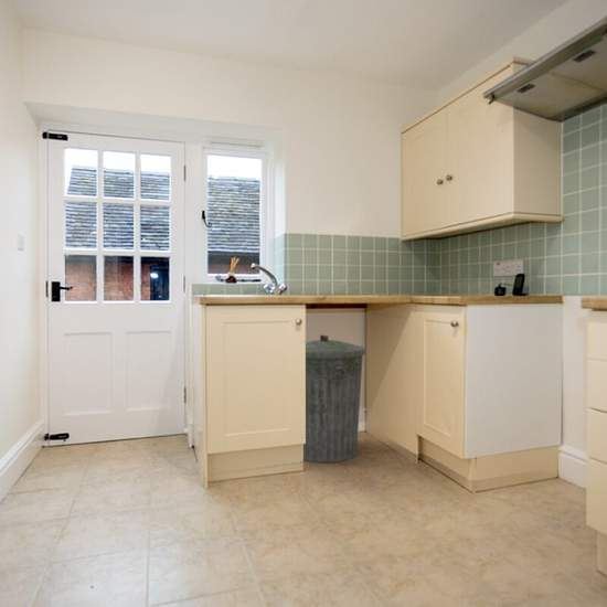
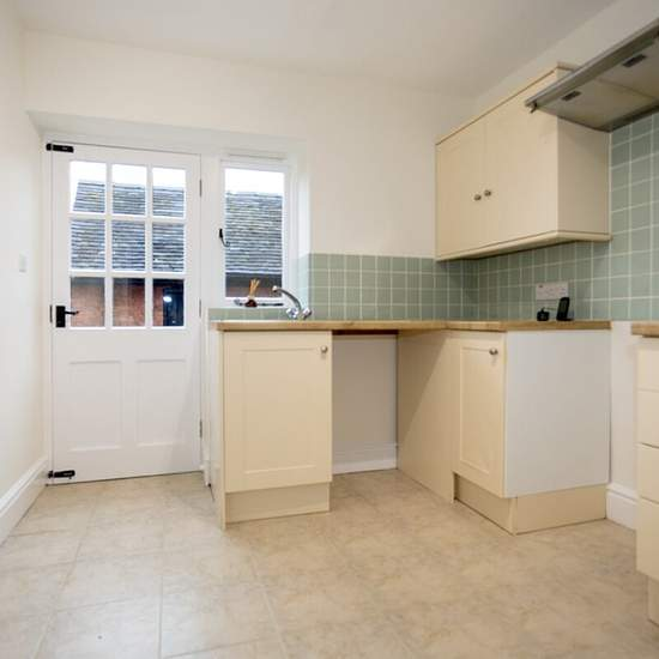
- trash can [302,333,366,464]
